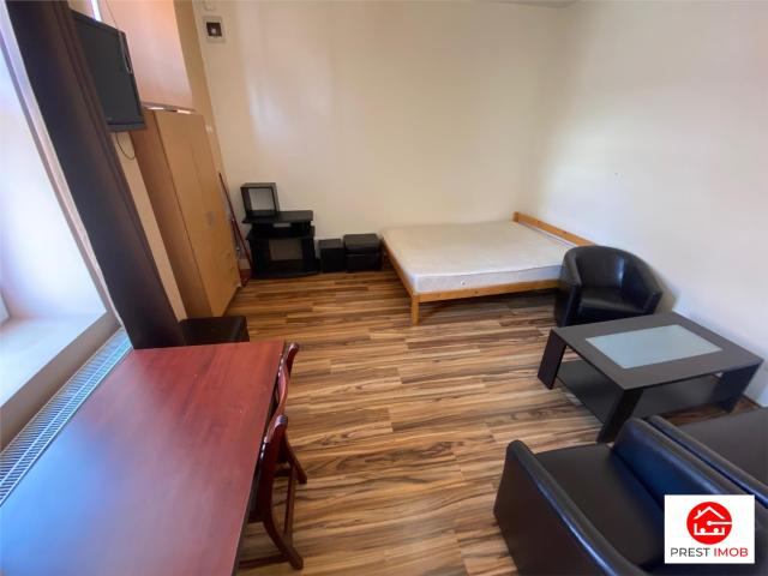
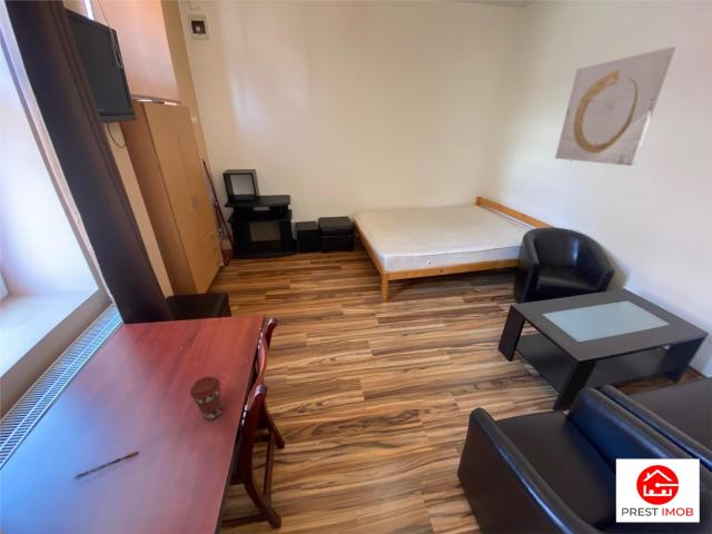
+ coffee cup [189,375,222,421]
+ pen [73,449,139,479]
+ wall art [554,46,676,167]
